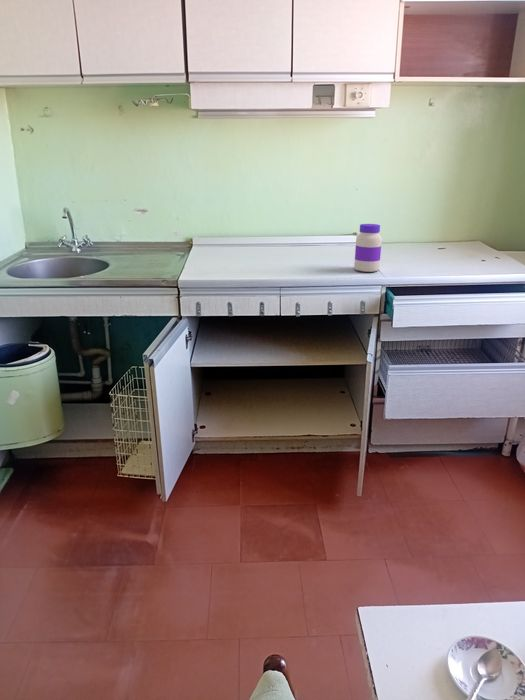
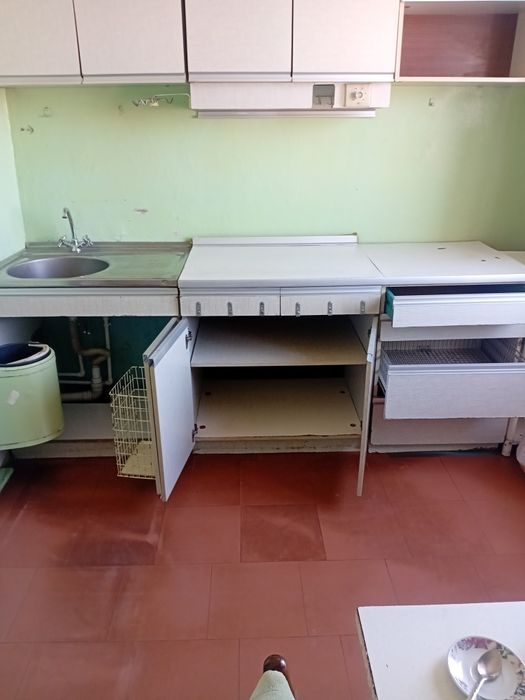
- jar [353,223,383,273]
